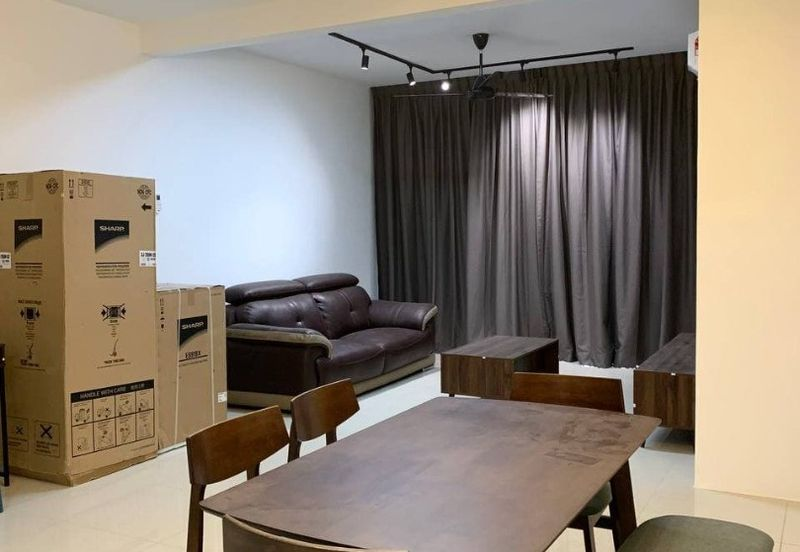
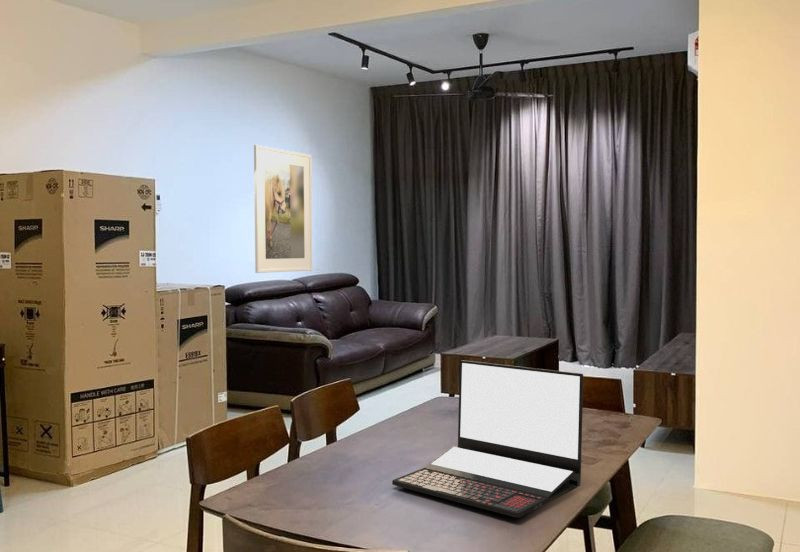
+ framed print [253,144,313,274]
+ laptop [391,359,584,519]
